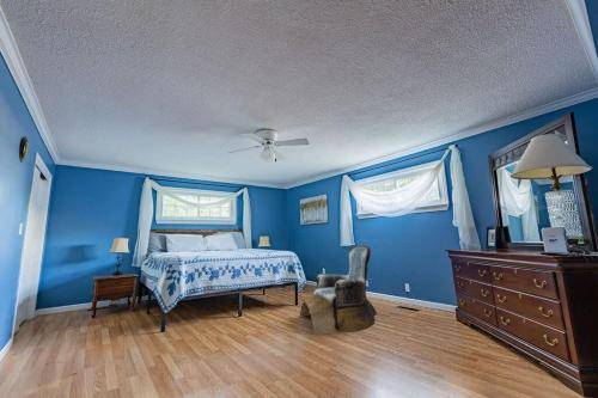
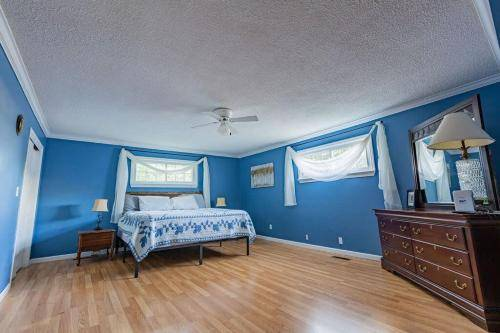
- armchair [299,244,378,336]
